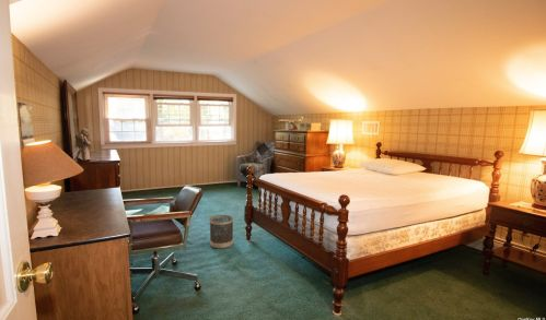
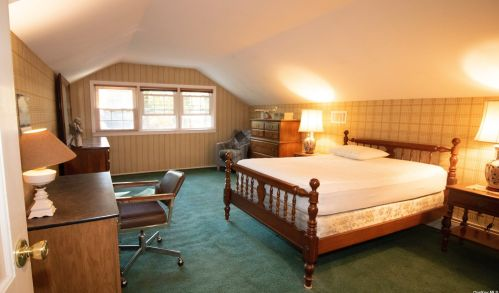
- wastebasket [209,214,234,249]
